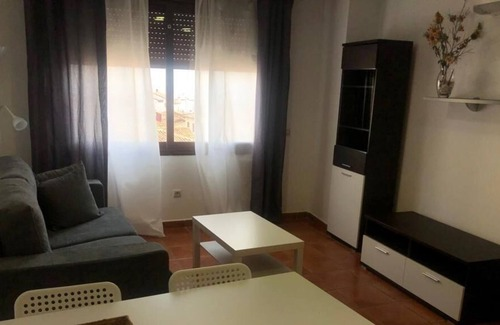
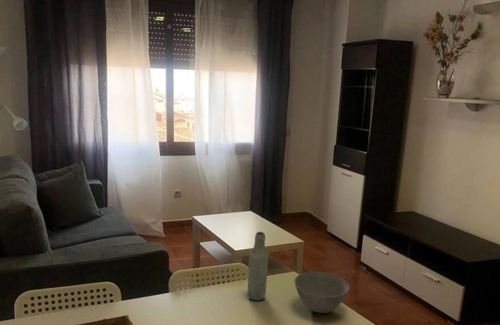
+ bottle [246,231,269,301]
+ bowl [293,271,350,314]
